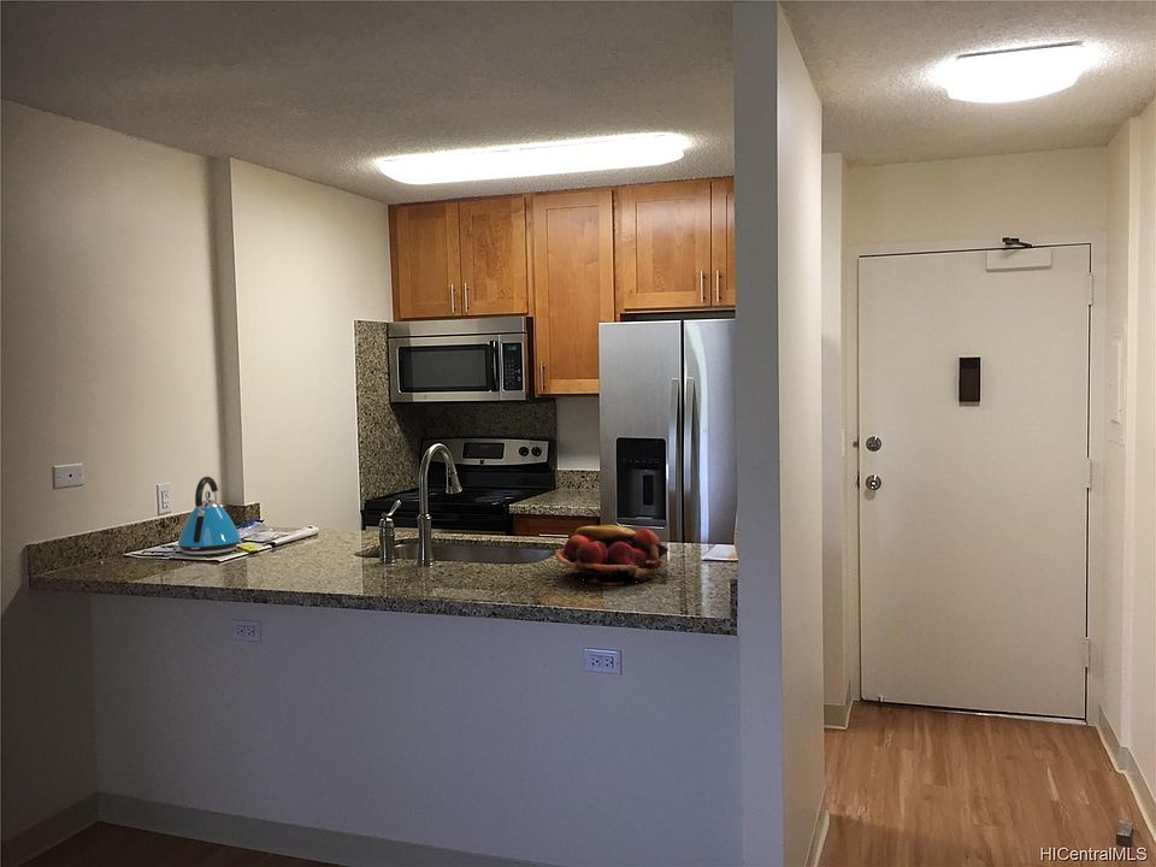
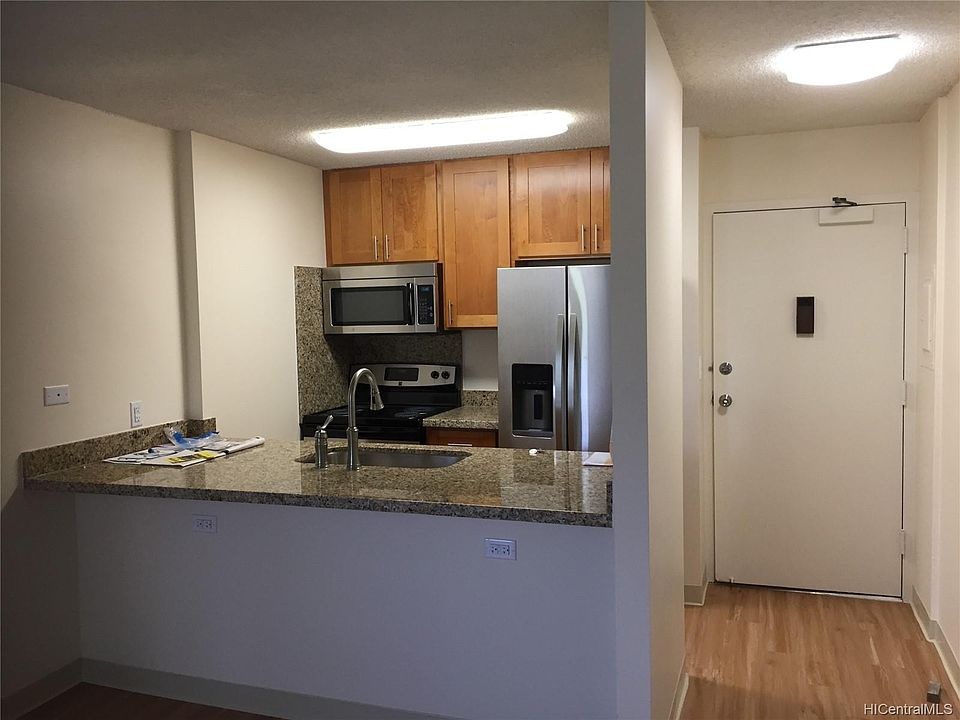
- kettle [177,476,242,556]
- fruit basket [554,524,670,586]
